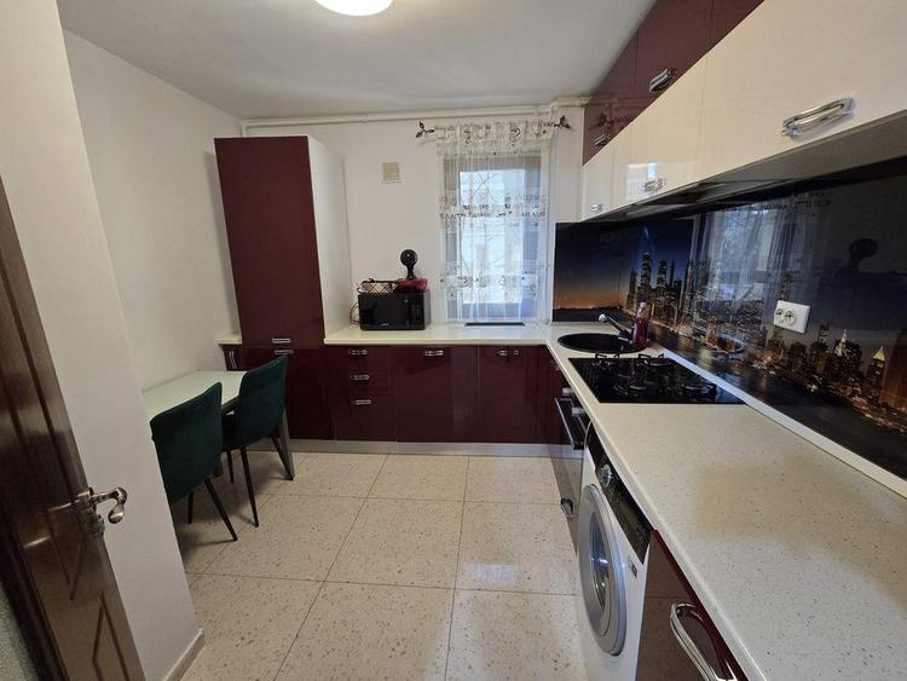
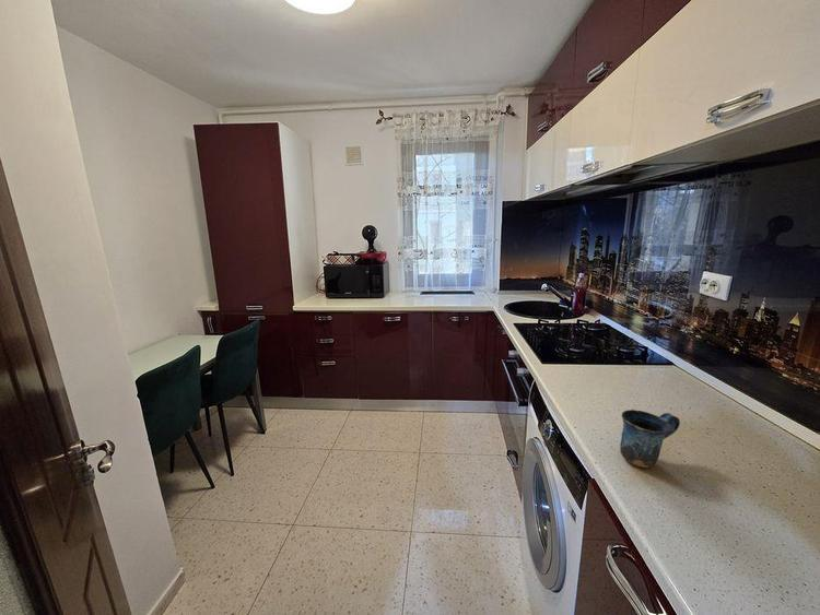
+ mug [619,409,681,469]
